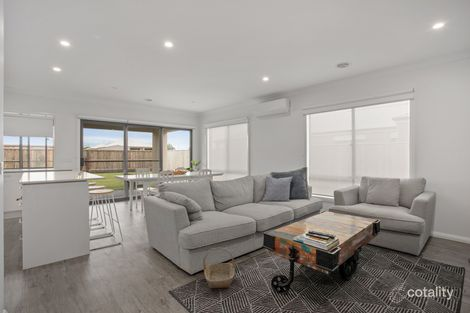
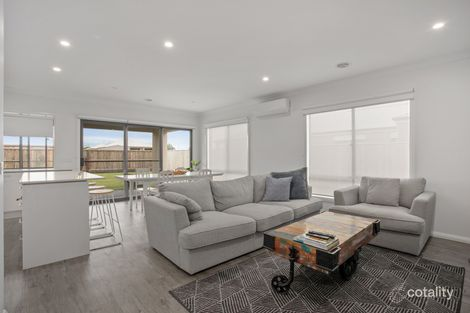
- basket [202,247,235,289]
